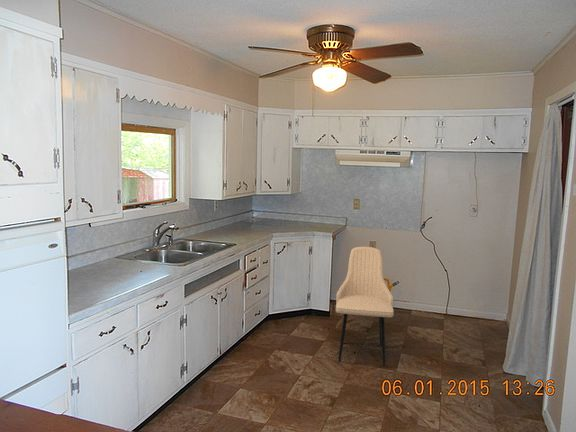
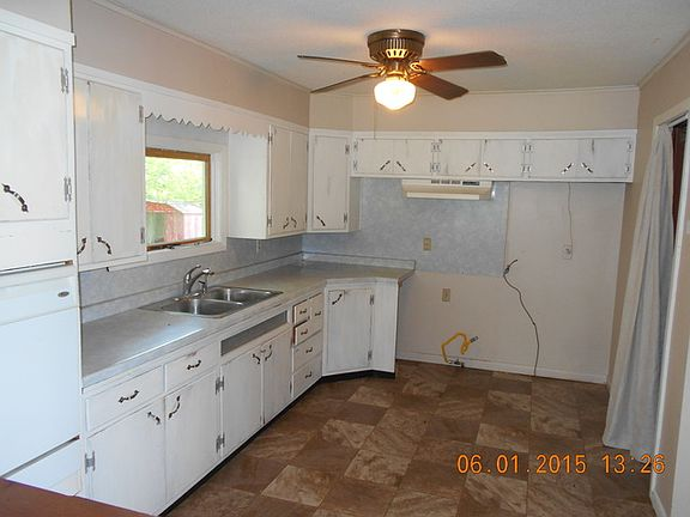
- dining chair [335,246,395,367]
